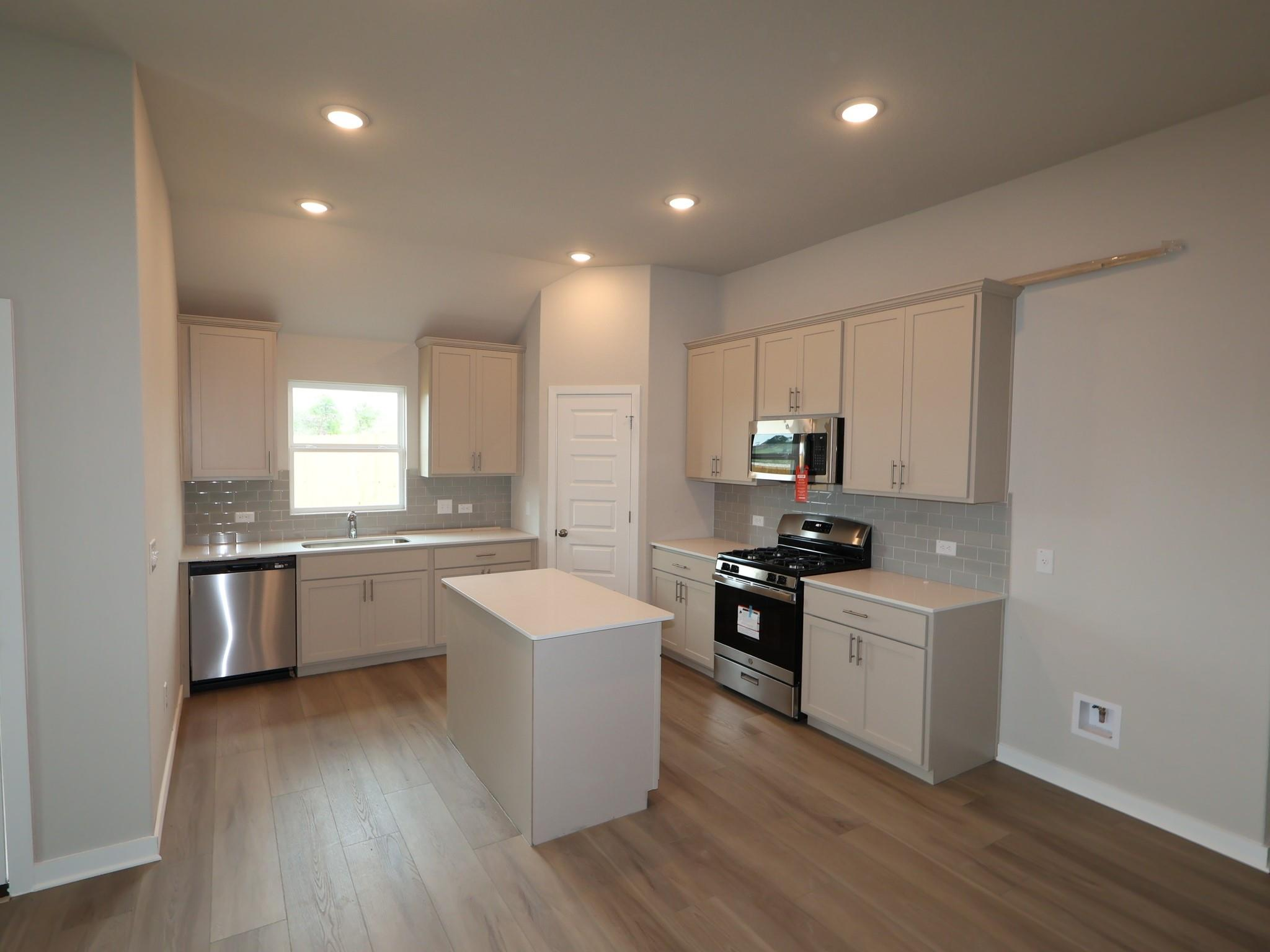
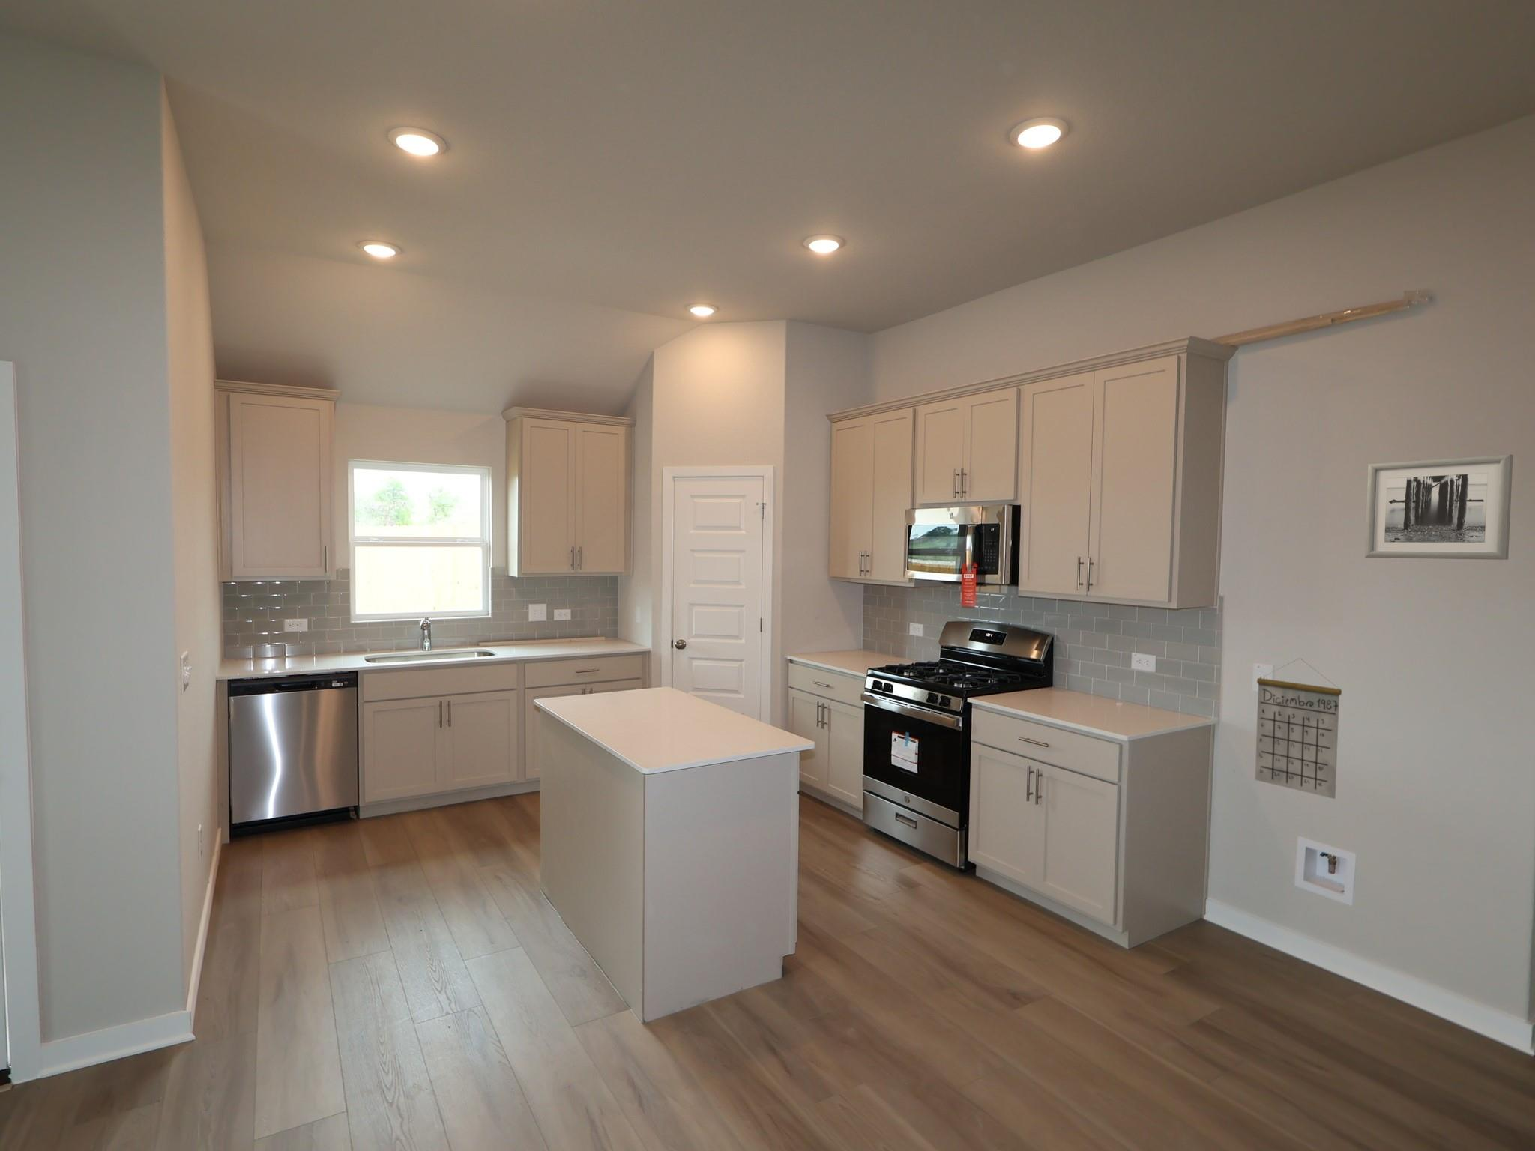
+ wall art [1365,453,1513,561]
+ calendar [1253,658,1343,799]
